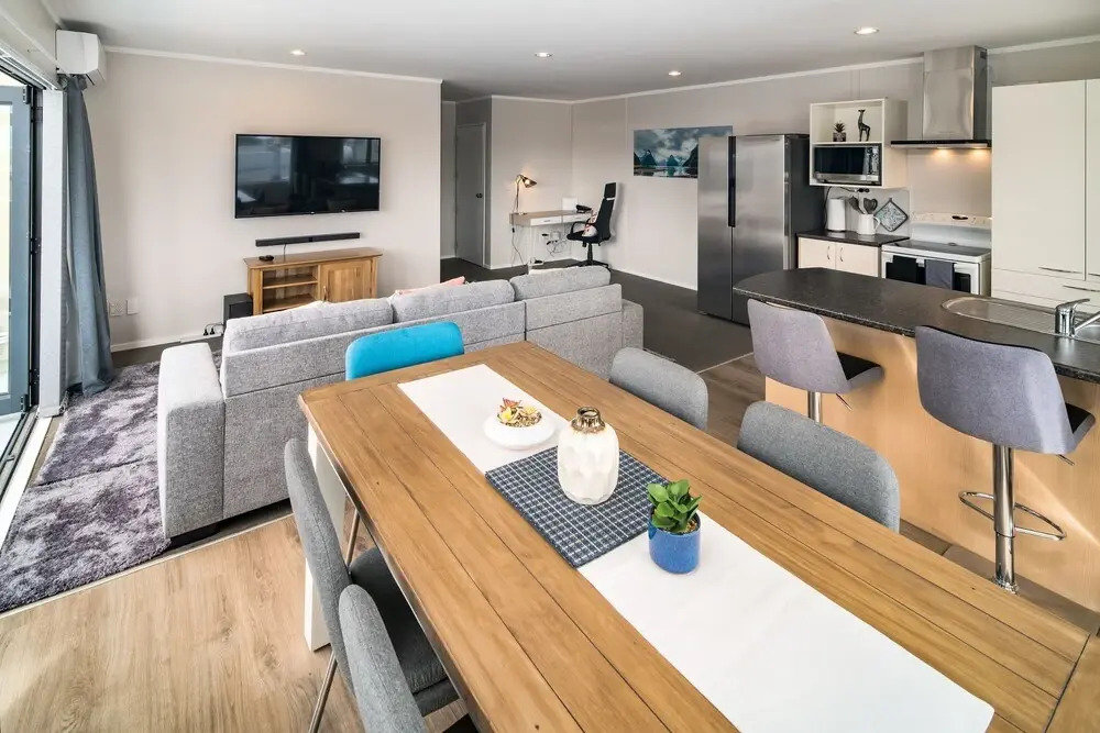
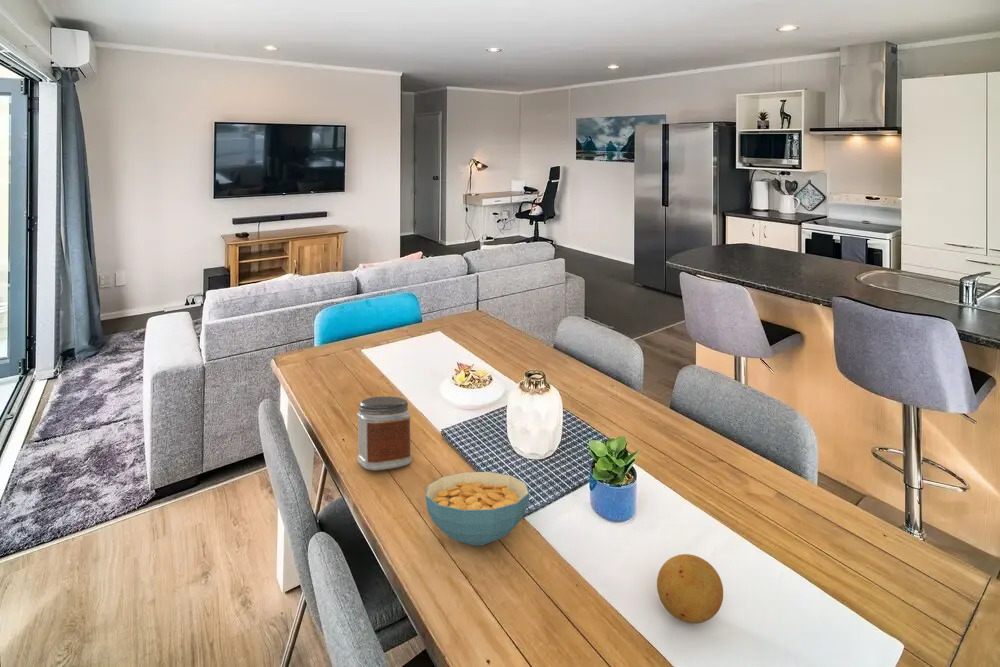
+ fruit [656,553,724,624]
+ jar [356,395,413,471]
+ cereal bowl [424,471,530,547]
